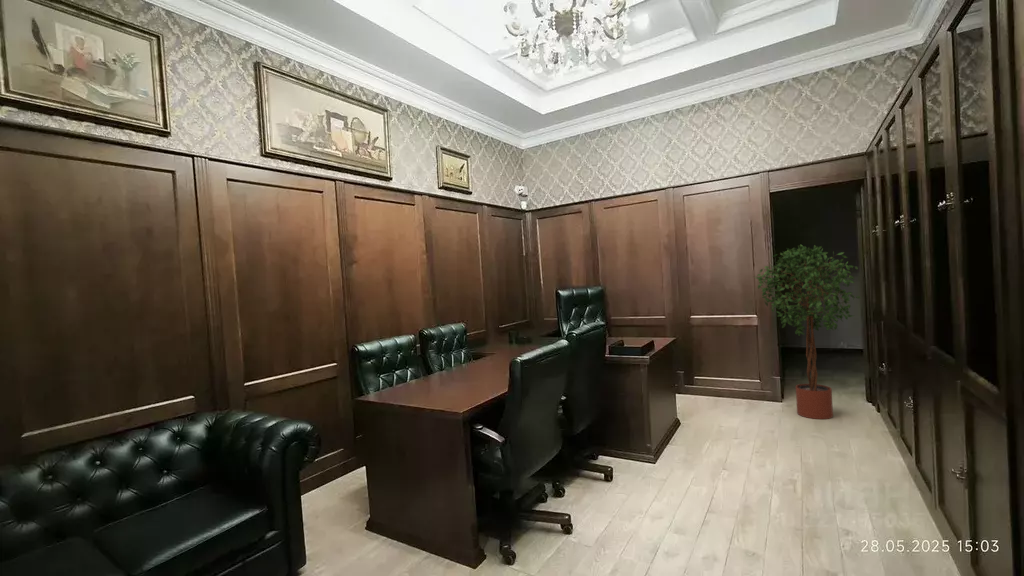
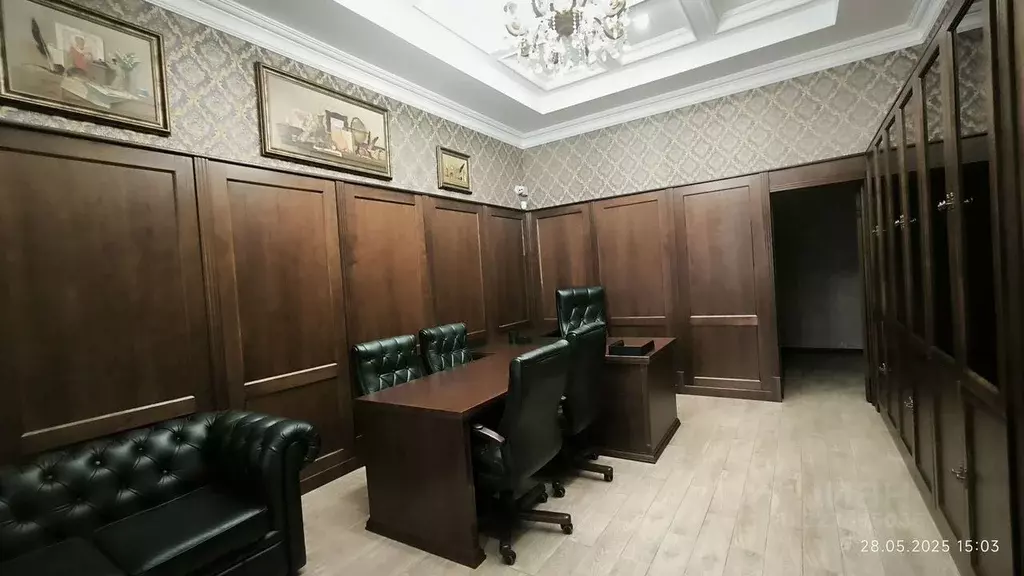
- potted tree [753,244,861,420]
